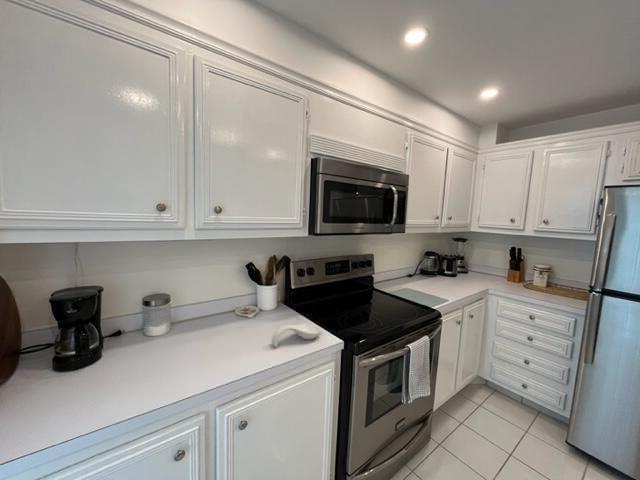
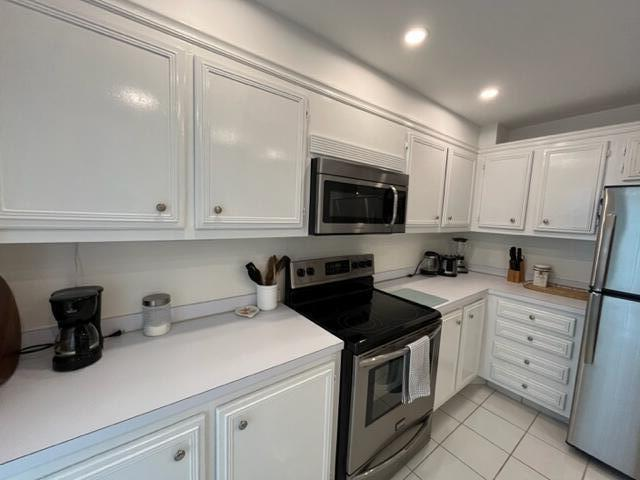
- spoon rest [271,323,322,348]
